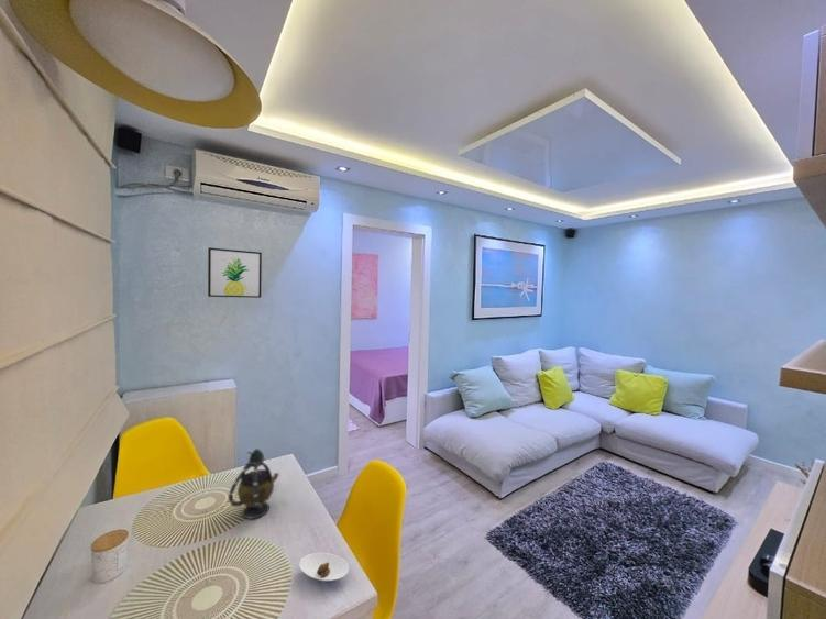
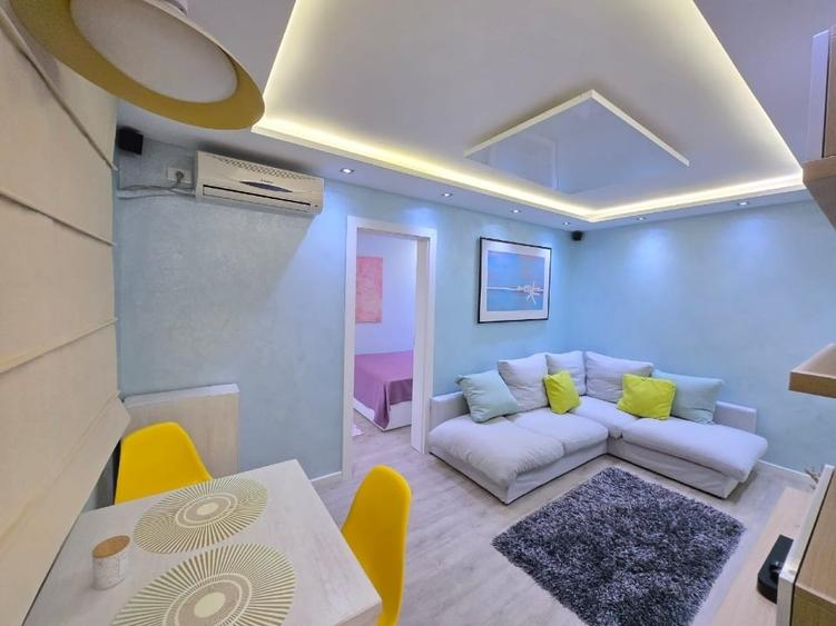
- teapot [228,447,280,520]
- wall art [207,246,263,299]
- saucer [298,552,350,583]
